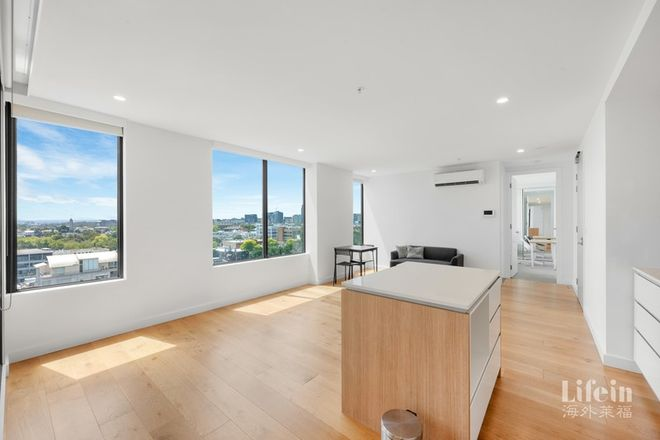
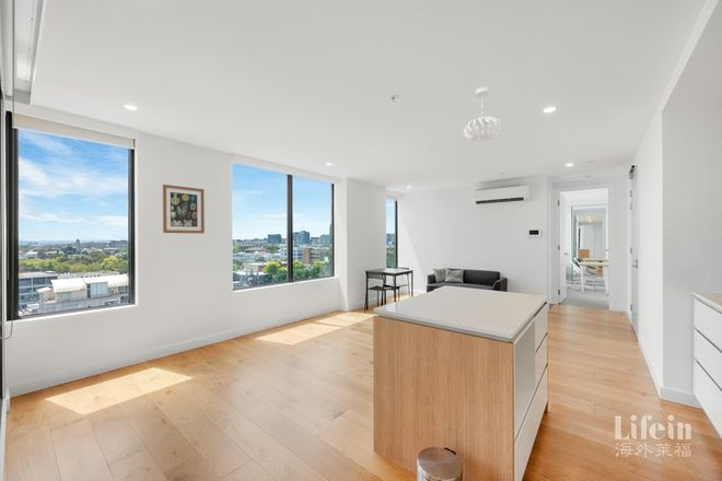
+ wall art [162,184,206,234]
+ pendant light [463,86,502,143]
